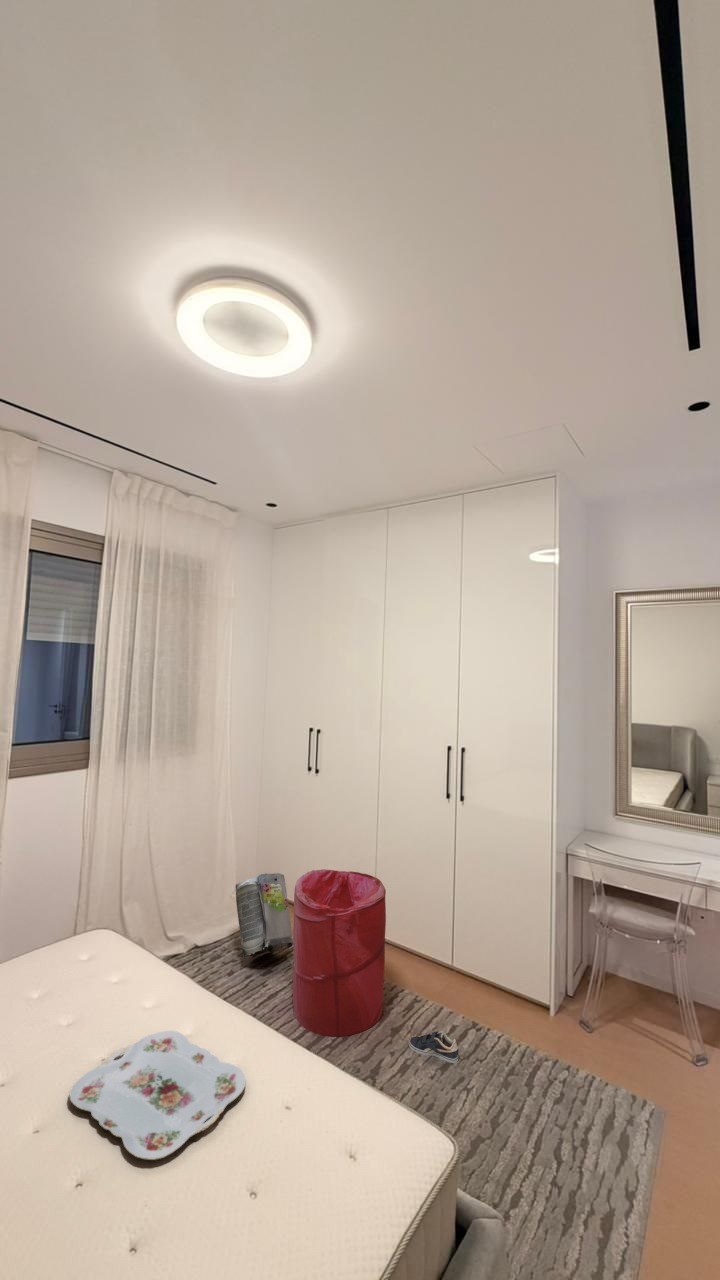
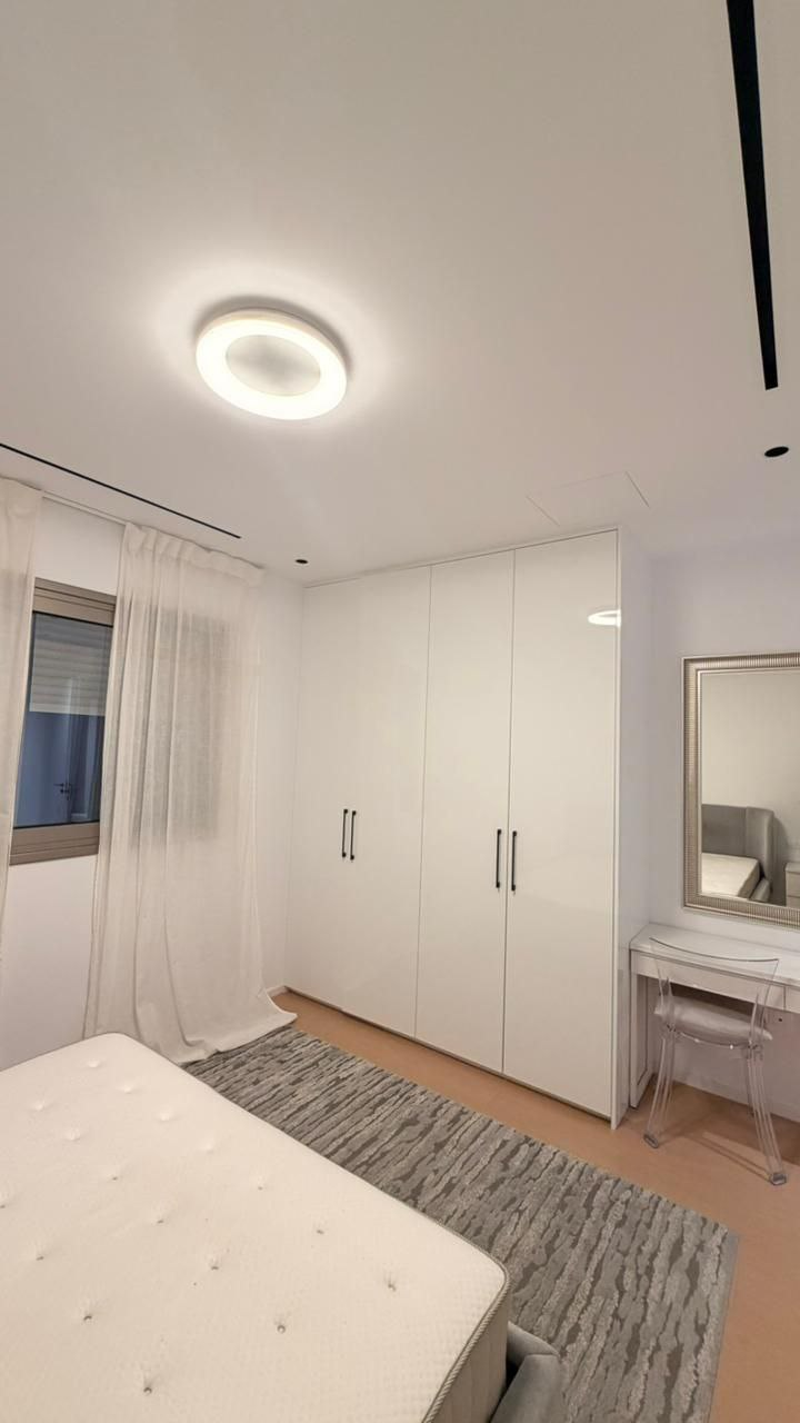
- air purifier [235,872,293,958]
- sneaker [408,1030,459,1064]
- laundry hamper [292,868,387,1038]
- serving tray [68,1030,247,1161]
